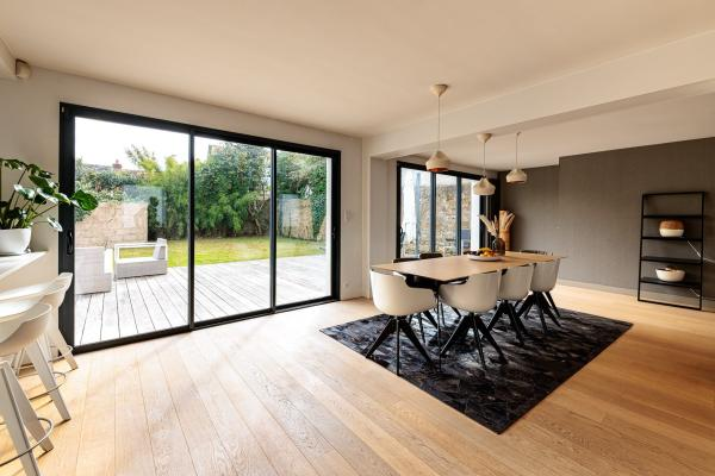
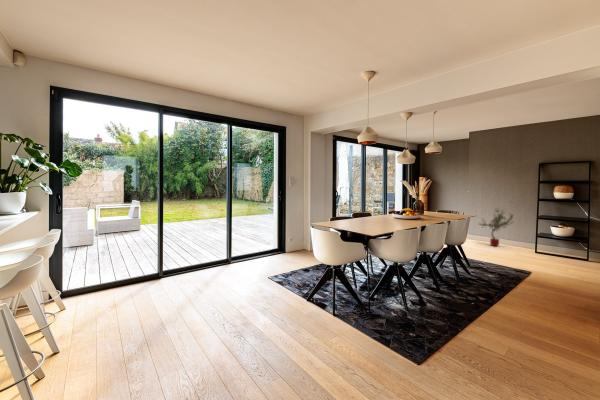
+ potted tree [478,208,515,247]
